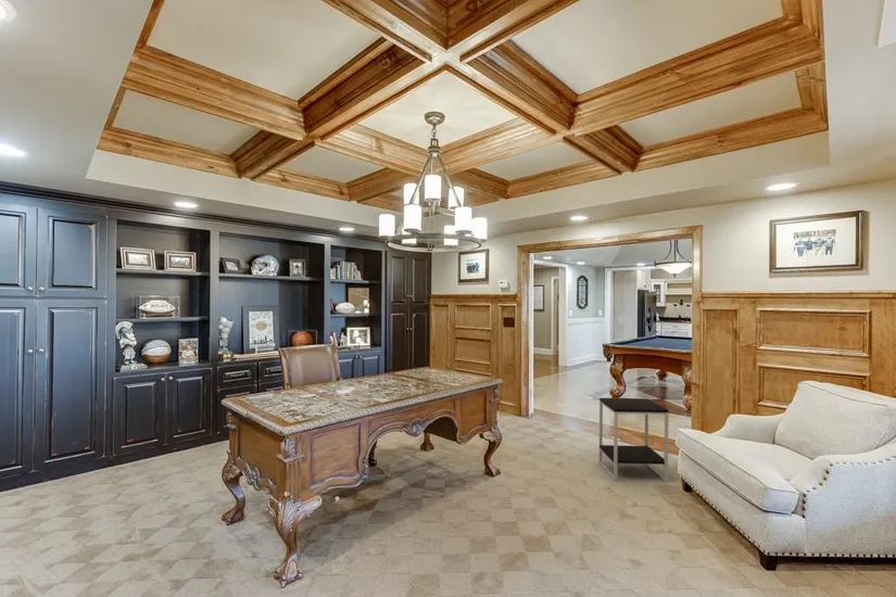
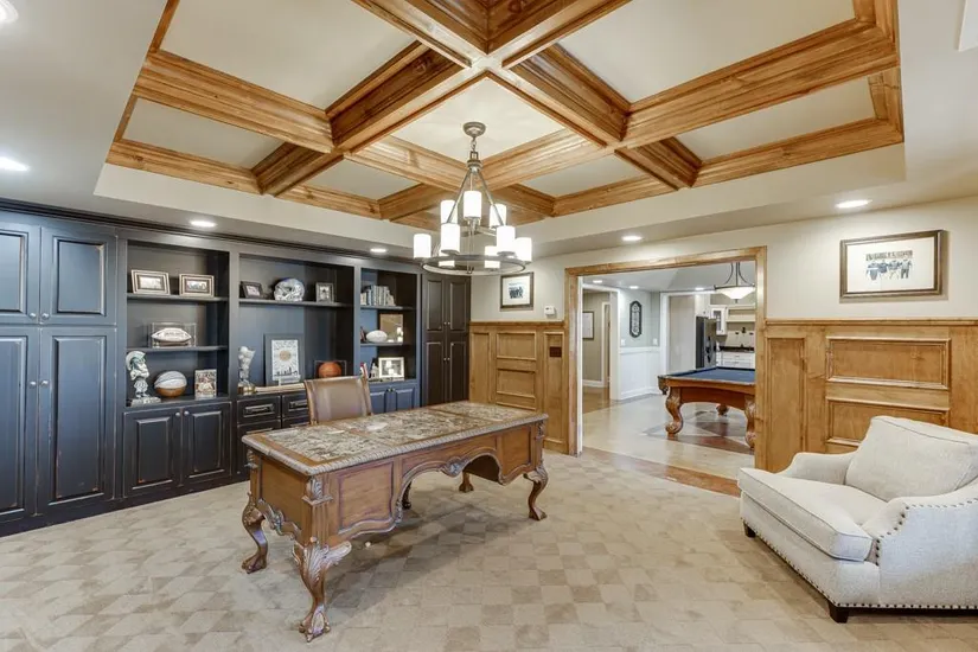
- side table [598,397,670,483]
